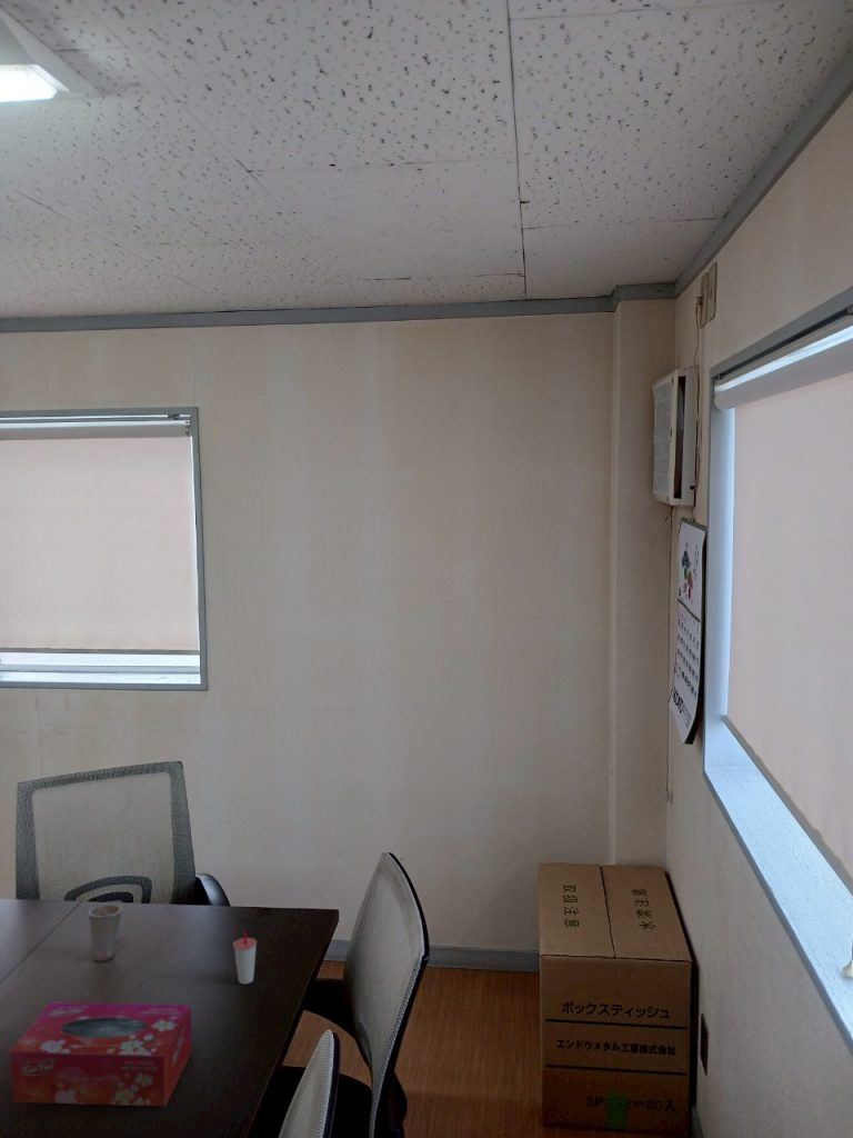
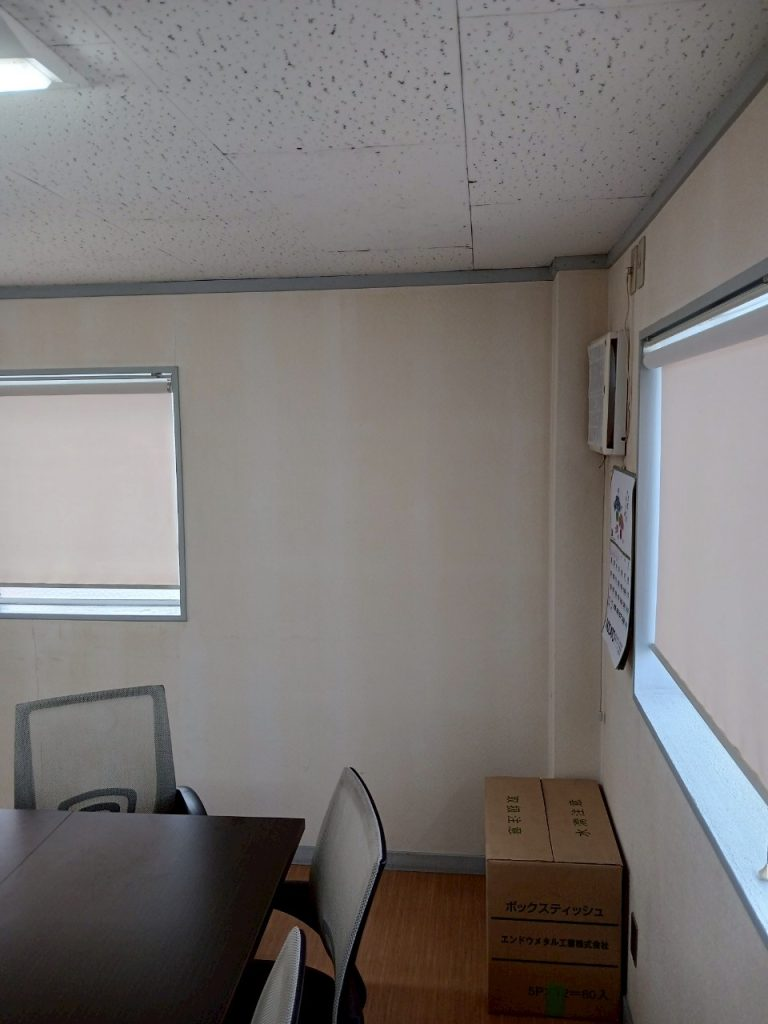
- tissue box [9,1001,193,1108]
- cup [232,930,258,985]
- cup [87,904,123,962]
